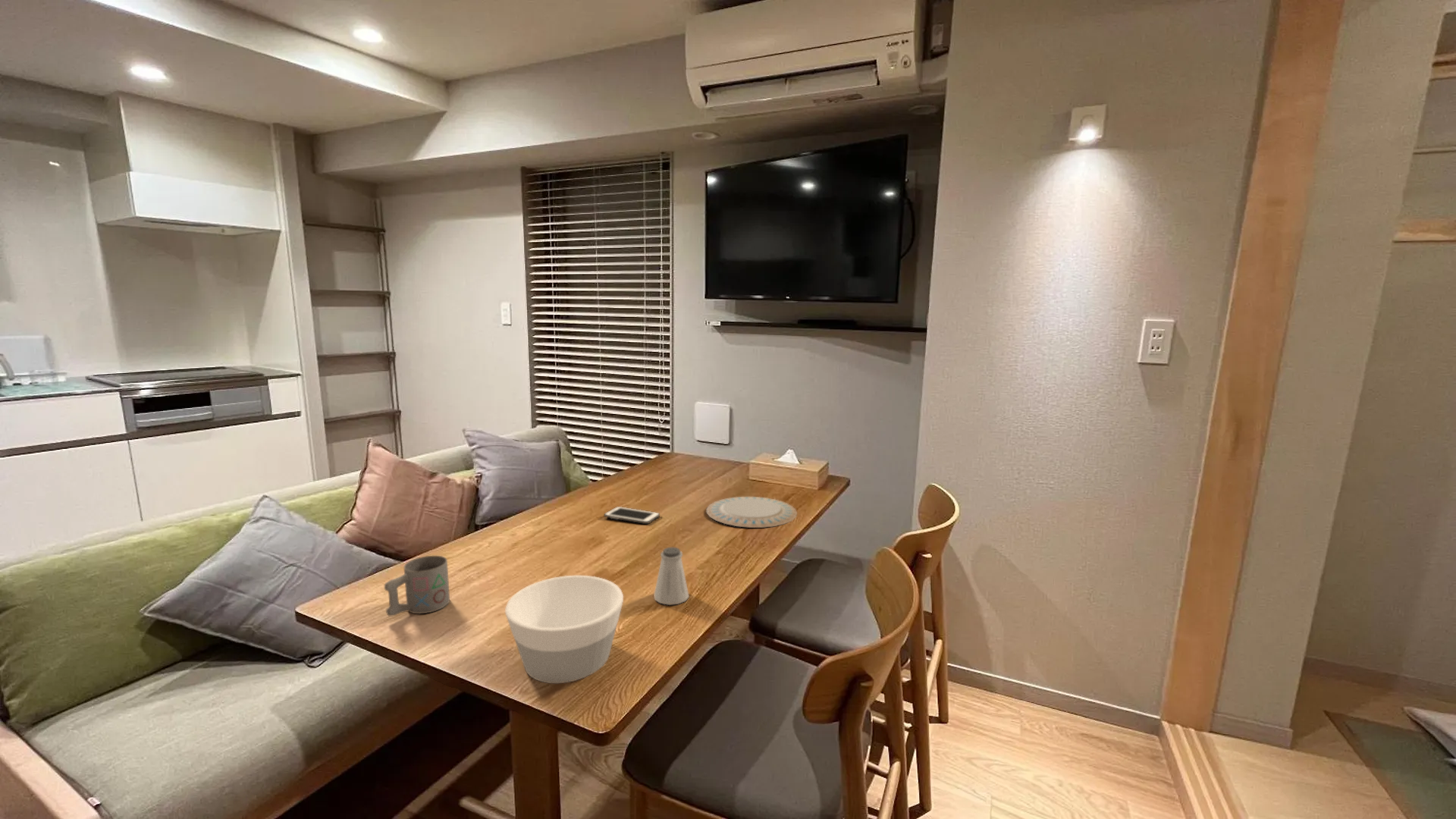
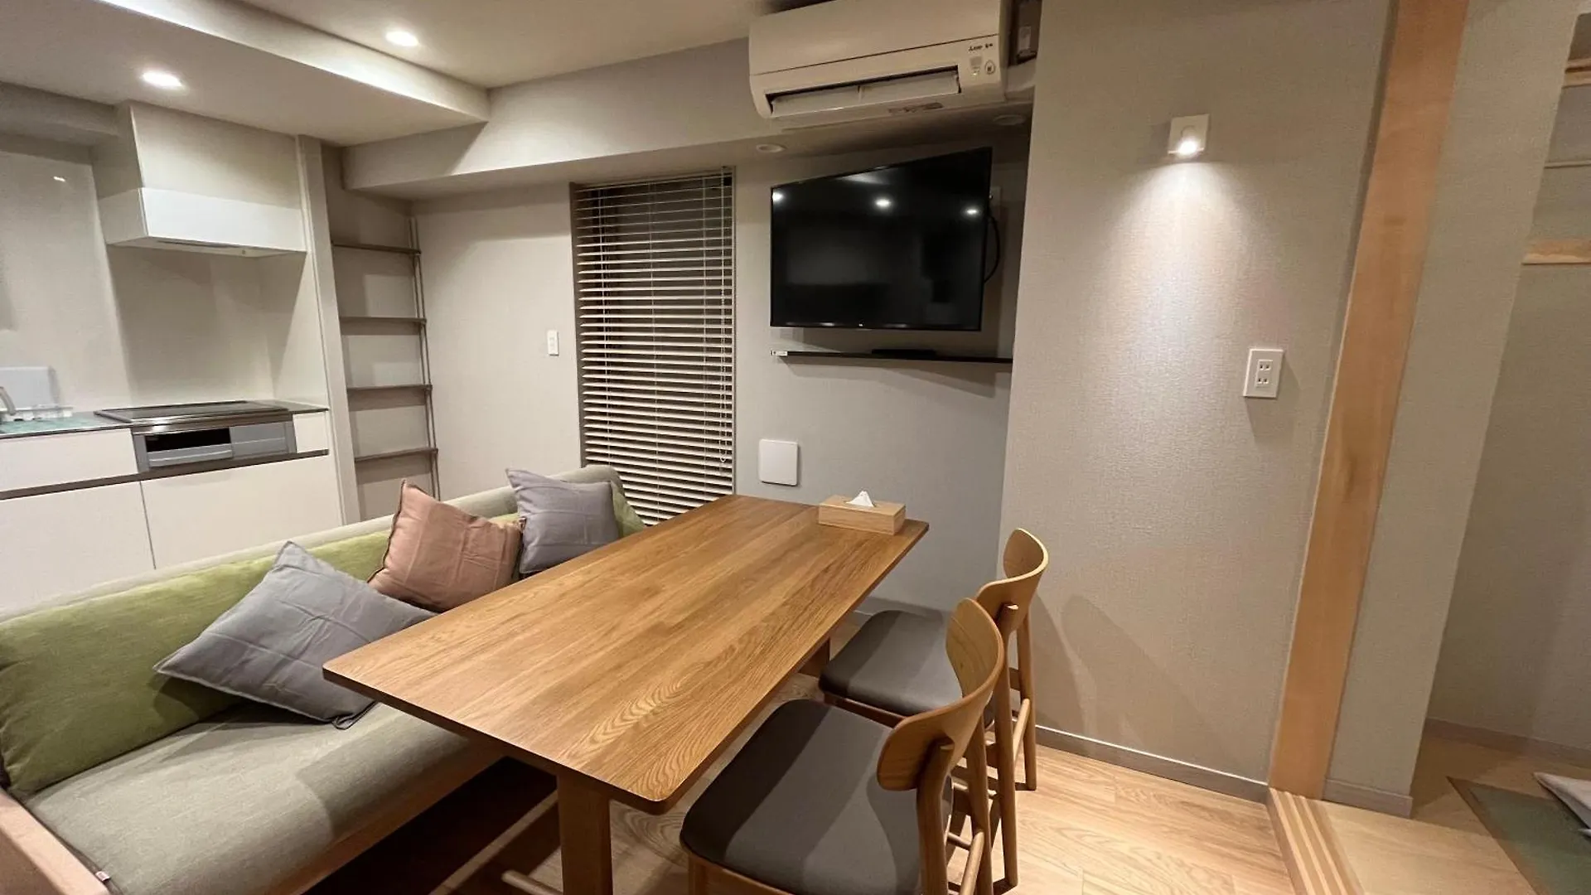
- chinaware [706,496,798,529]
- saltshaker [653,546,690,606]
- bowl [504,575,624,684]
- cell phone [604,506,661,525]
- mug [384,555,450,617]
